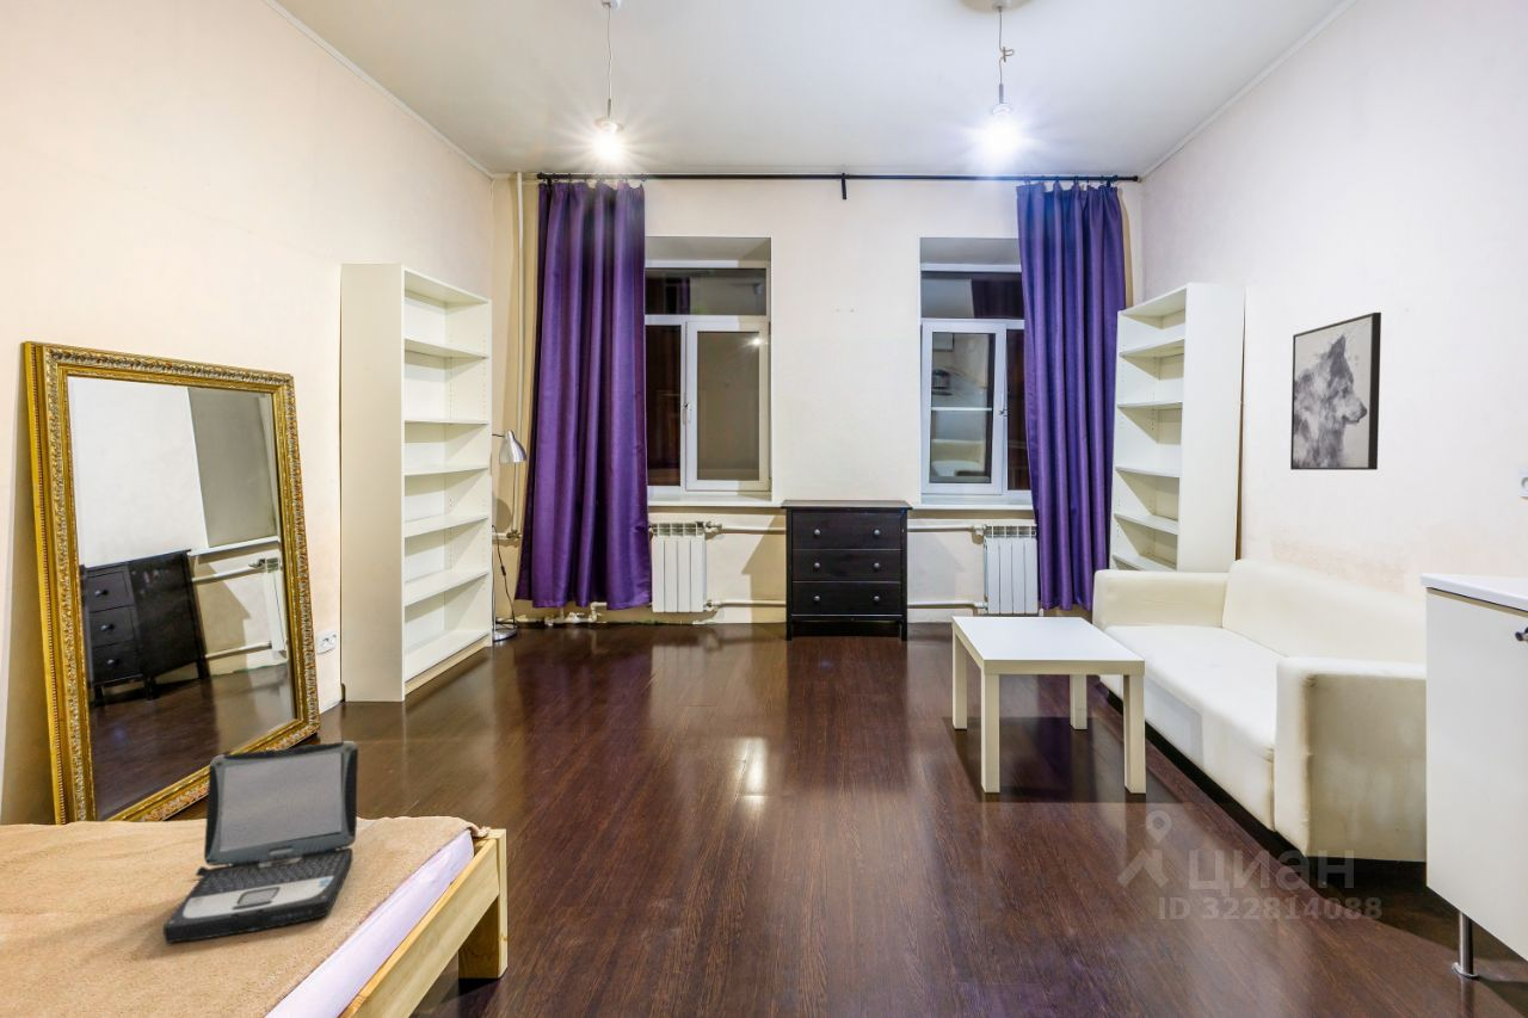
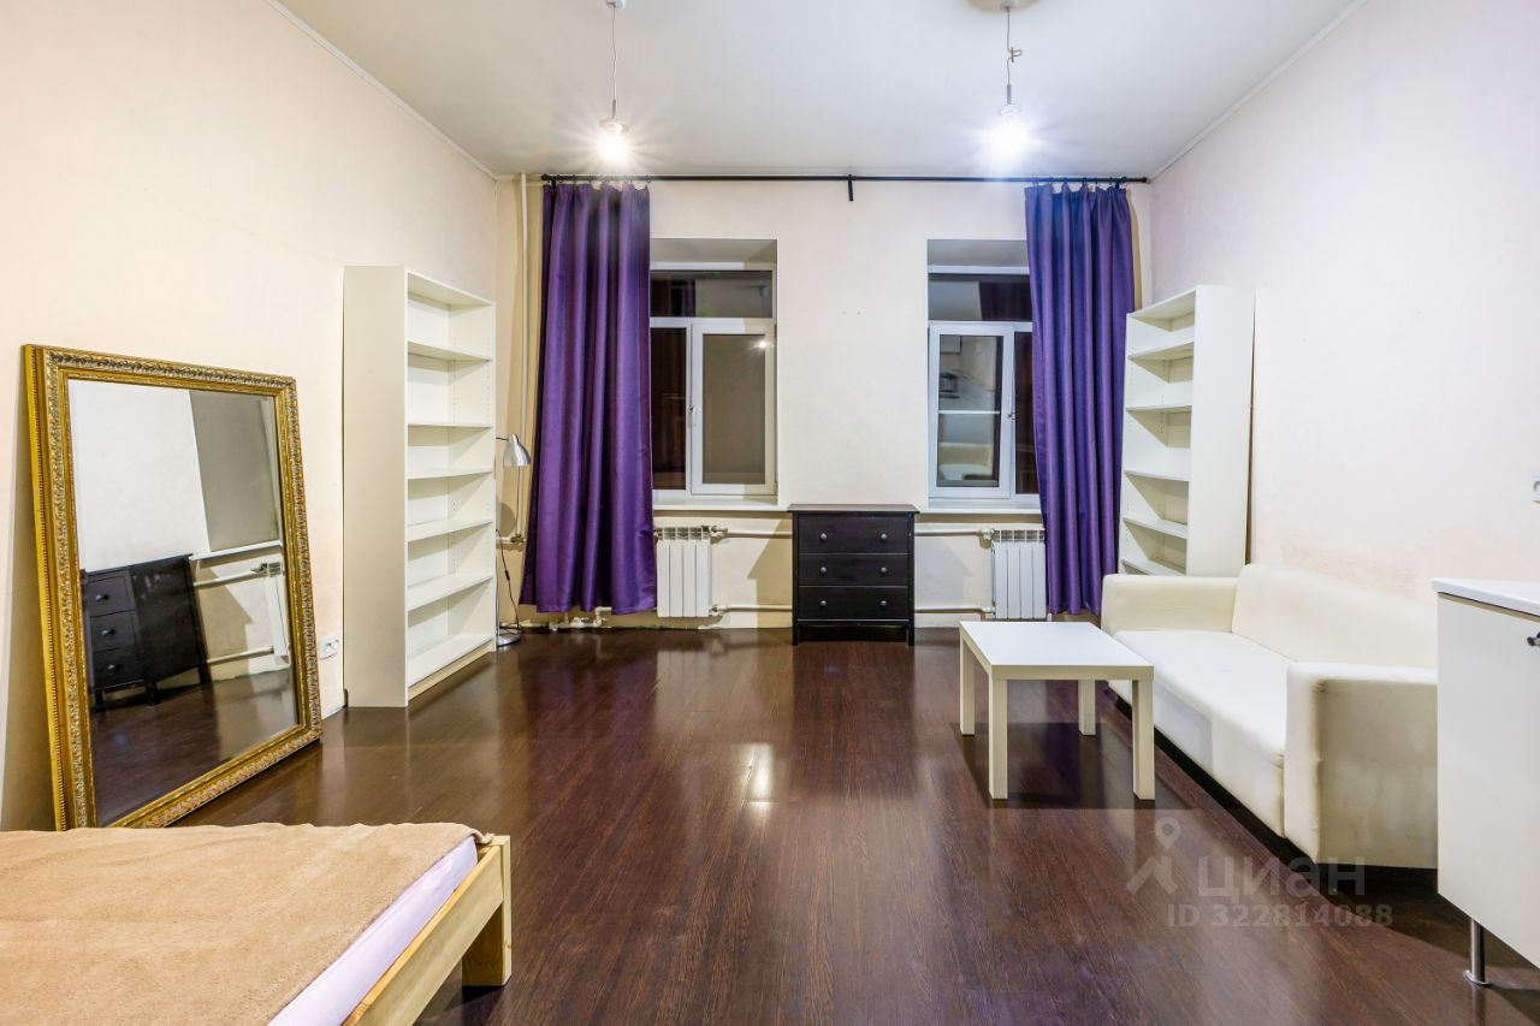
- wall art [1289,311,1382,471]
- laptop [162,740,359,944]
